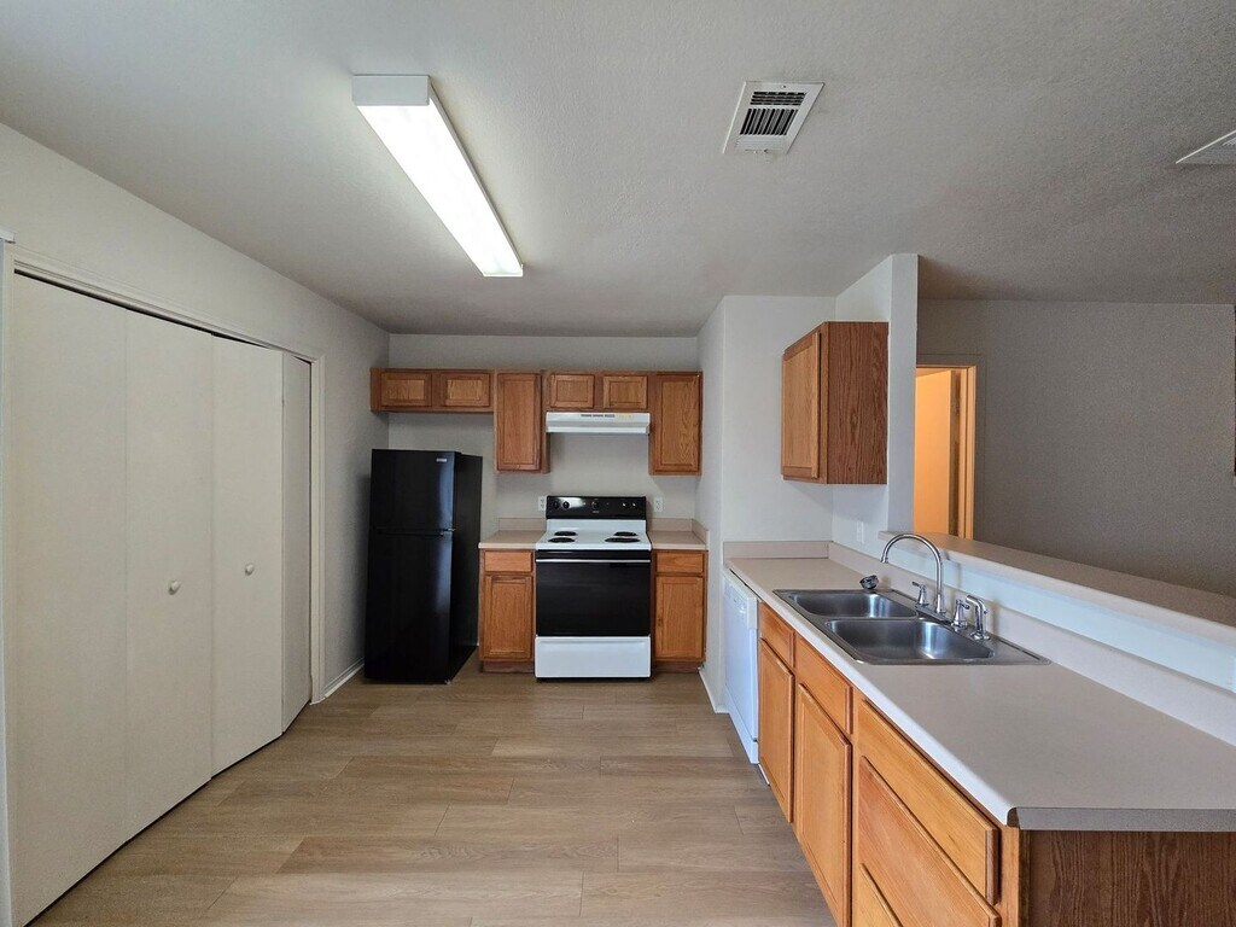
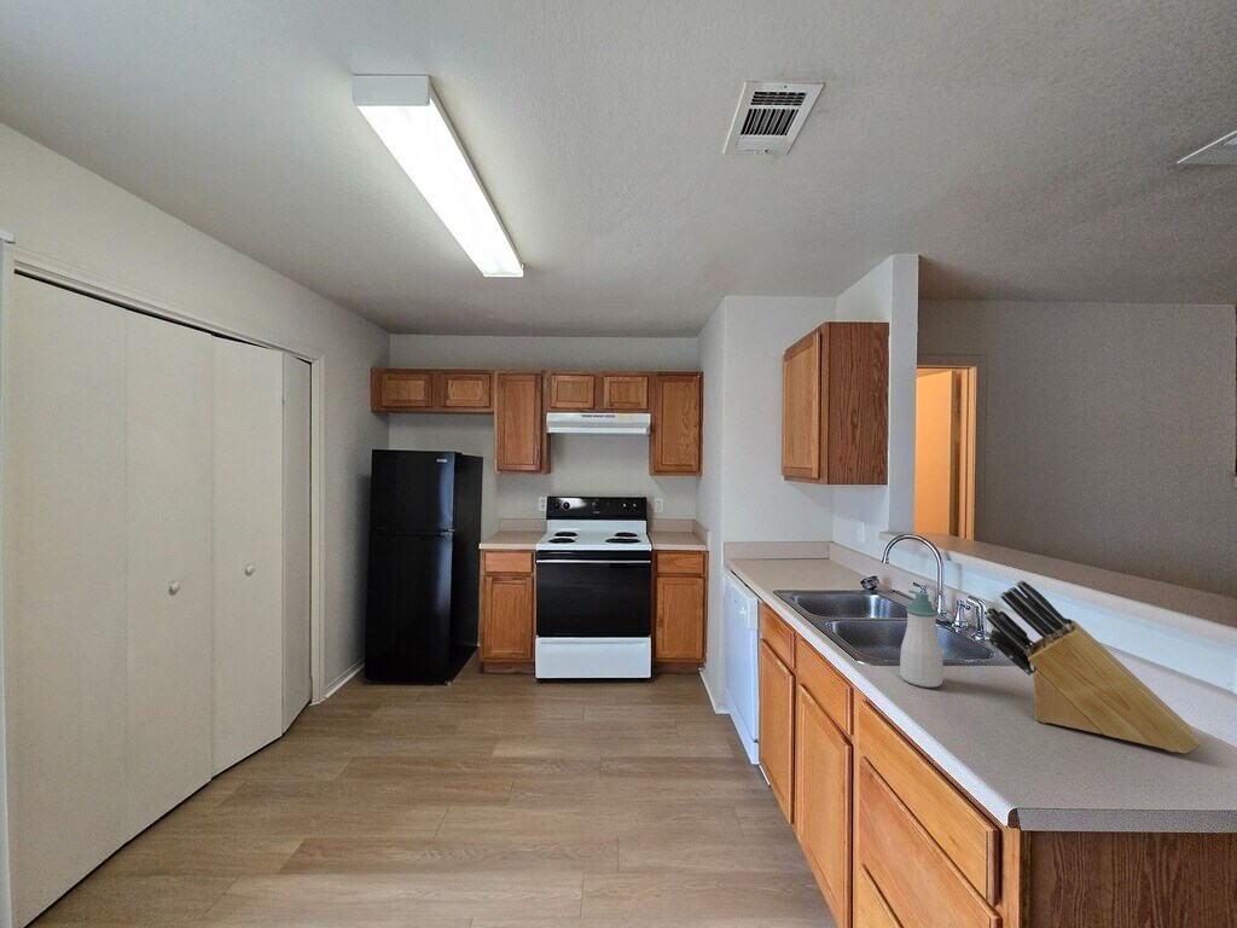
+ knife block [985,580,1202,754]
+ soap bottle [899,590,945,689]
